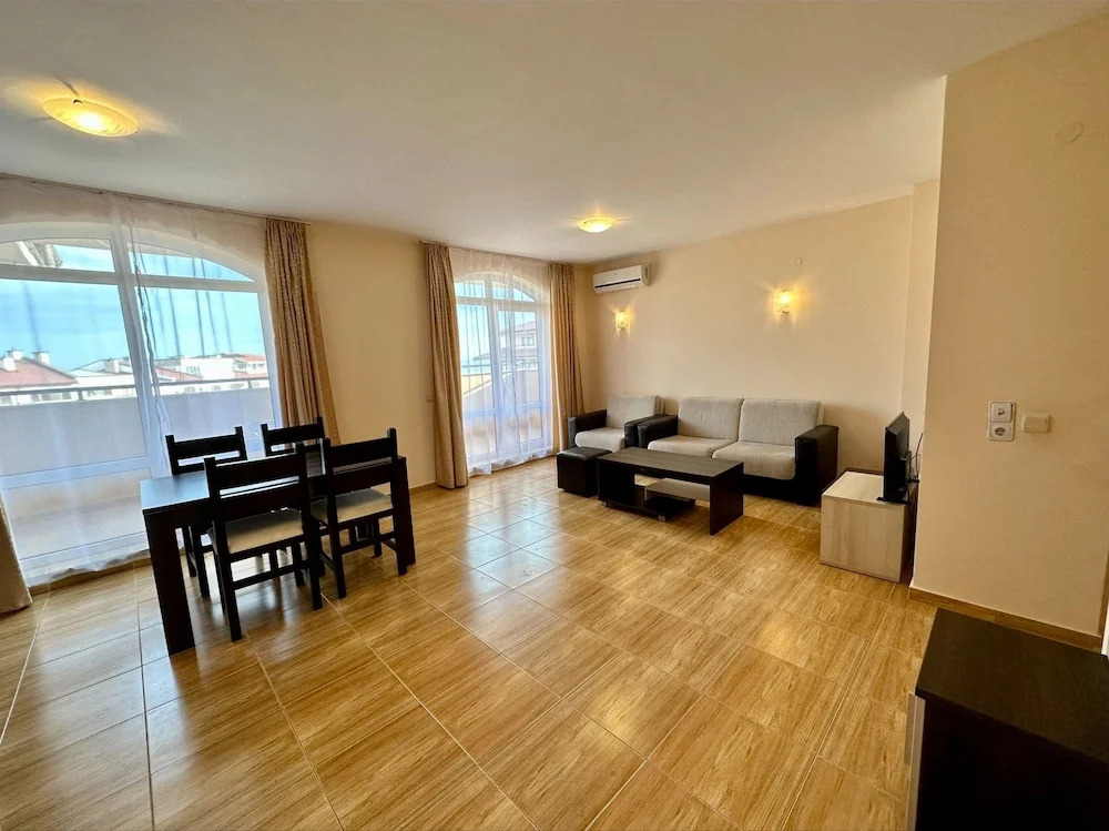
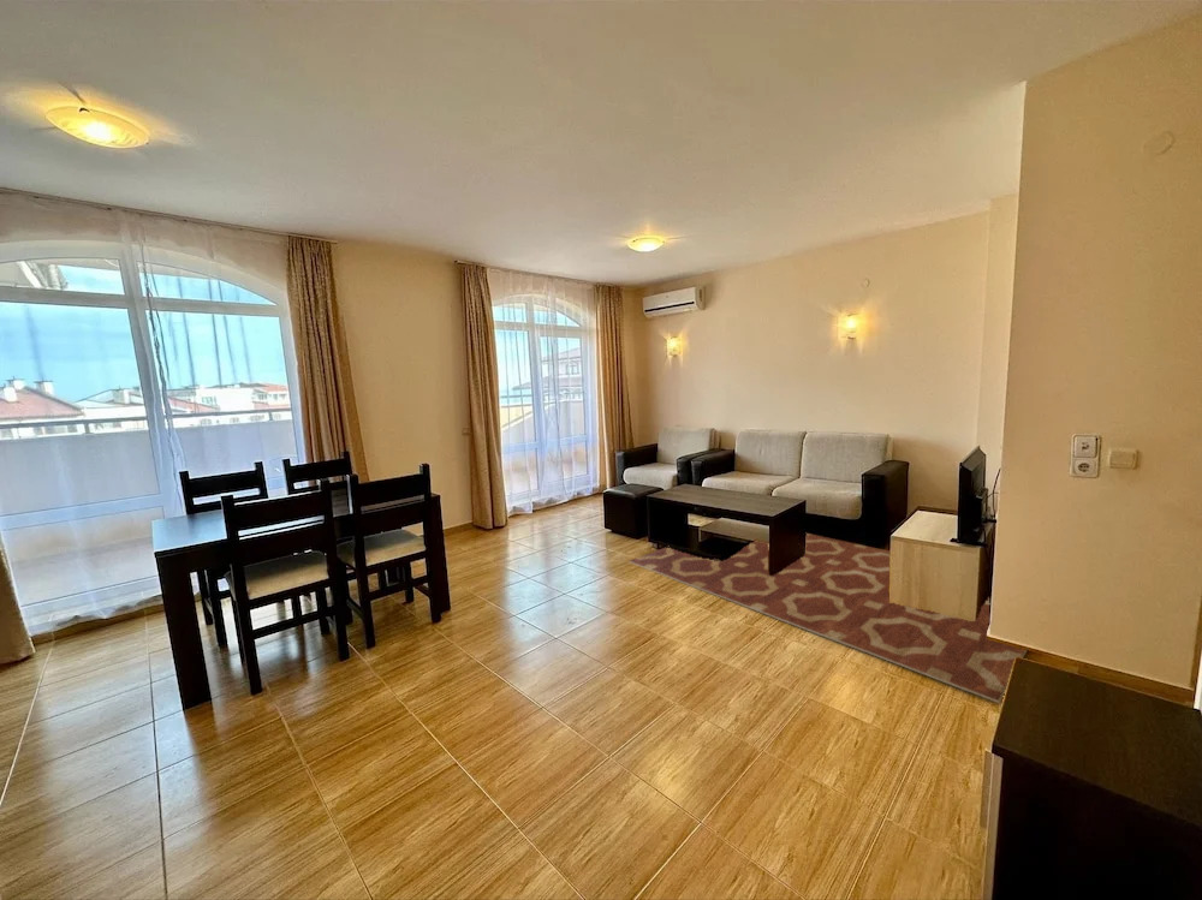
+ rug [627,532,1028,704]
